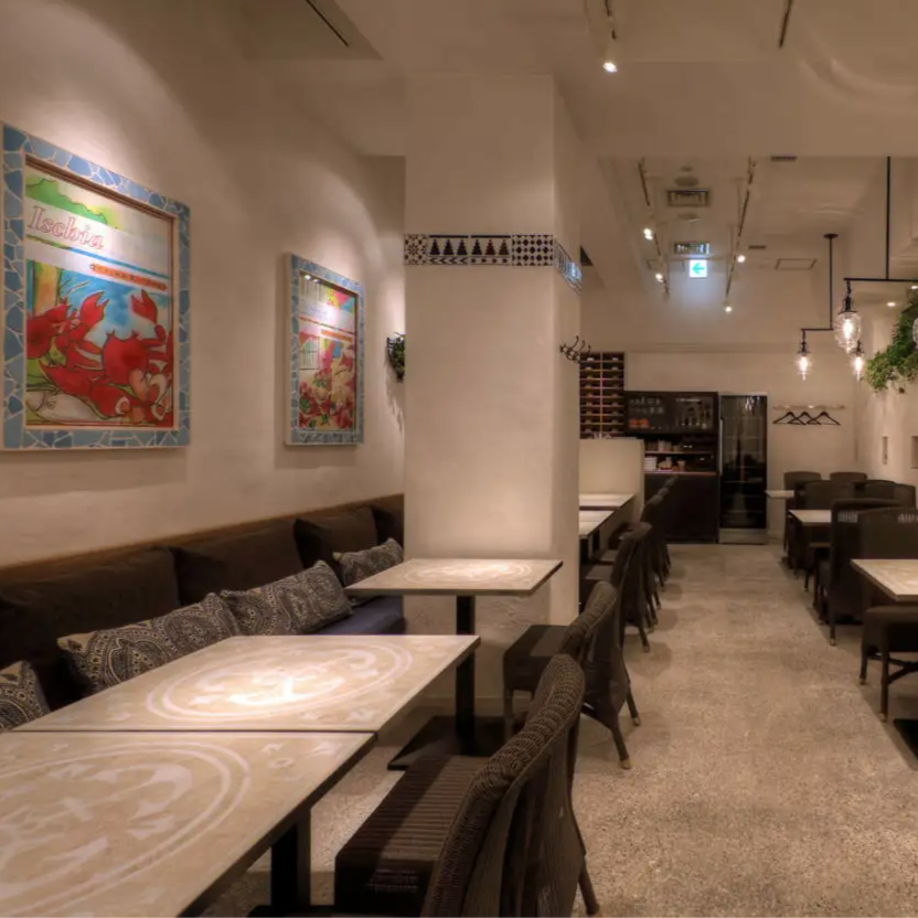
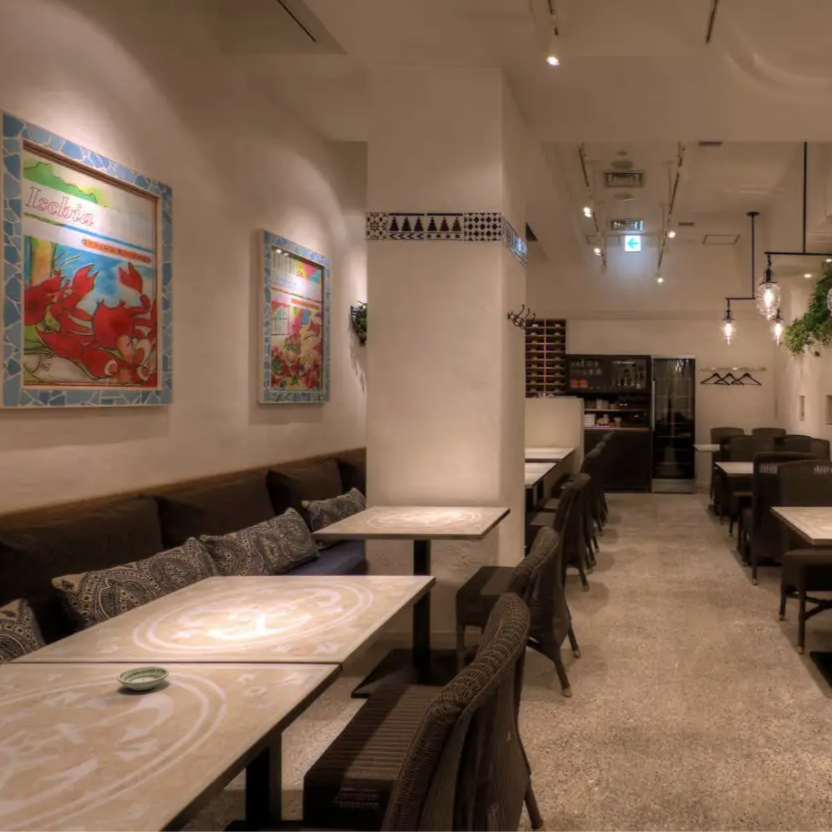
+ saucer [116,665,170,691]
